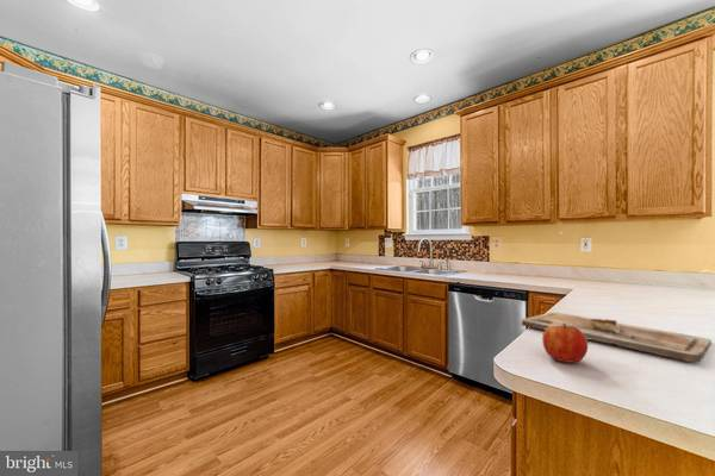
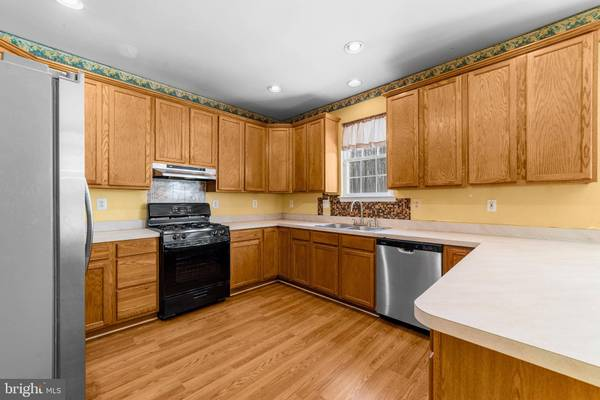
- apple [541,324,589,364]
- cutting board [521,311,713,363]
